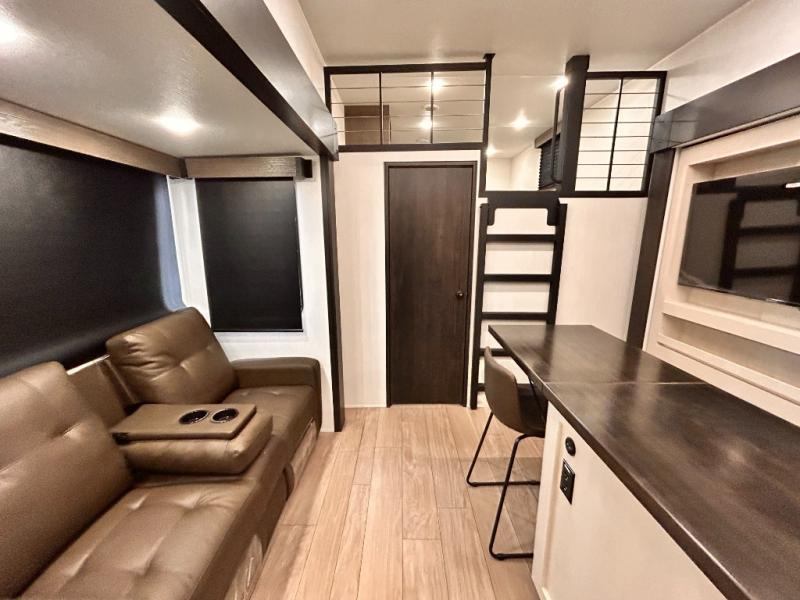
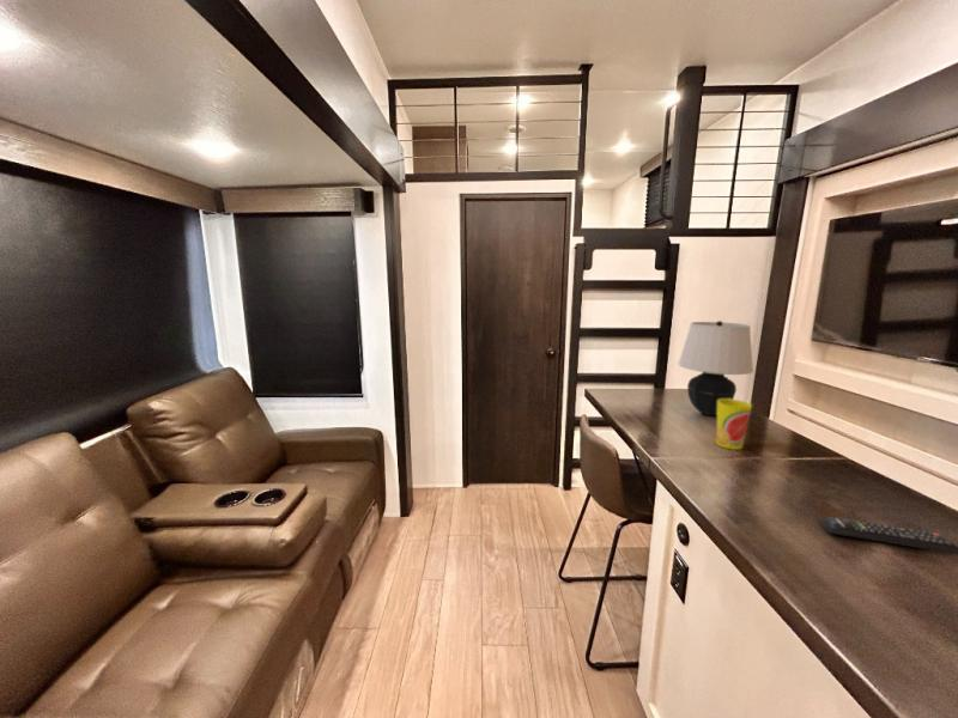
+ table lamp [677,320,754,416]
+ cup [715,398,753,451]
+ remote control [820,515,958,555]
